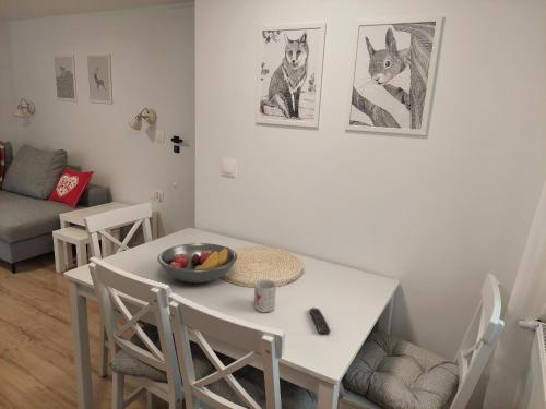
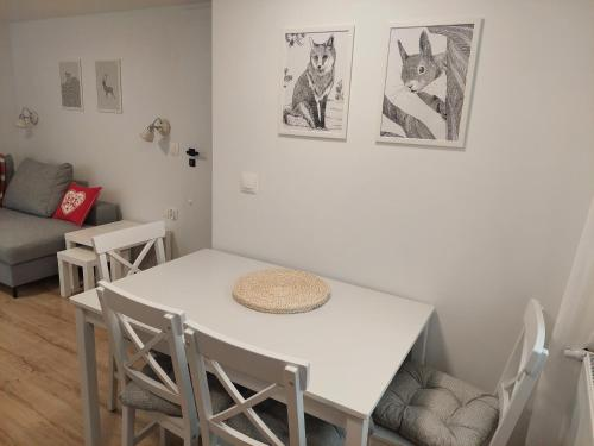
- fruit bowl [156,242,238,285]
- mug [253,278,277,313]
- remote control [309,306,332,335]
